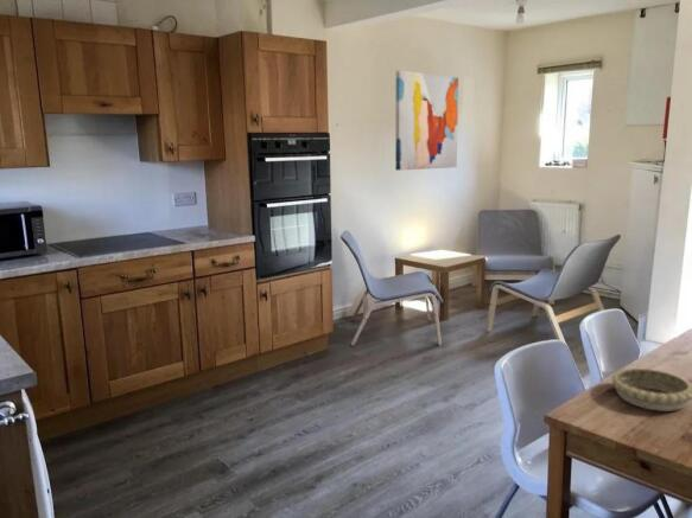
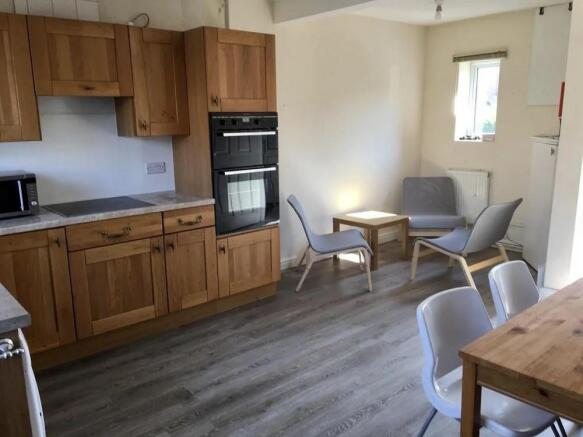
- wall art [394,70,459,172]
- decorative bowl [611,367,692,413]
